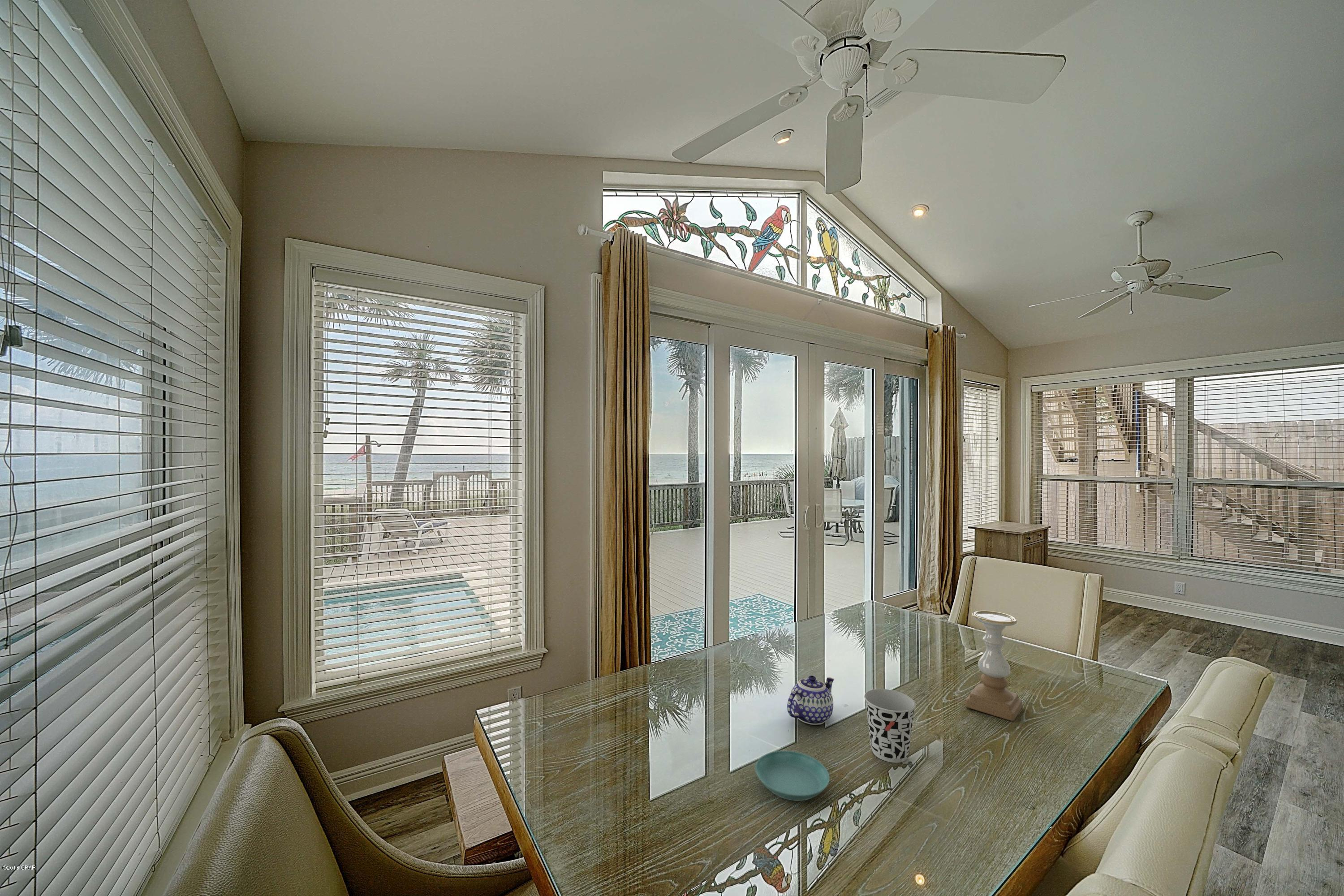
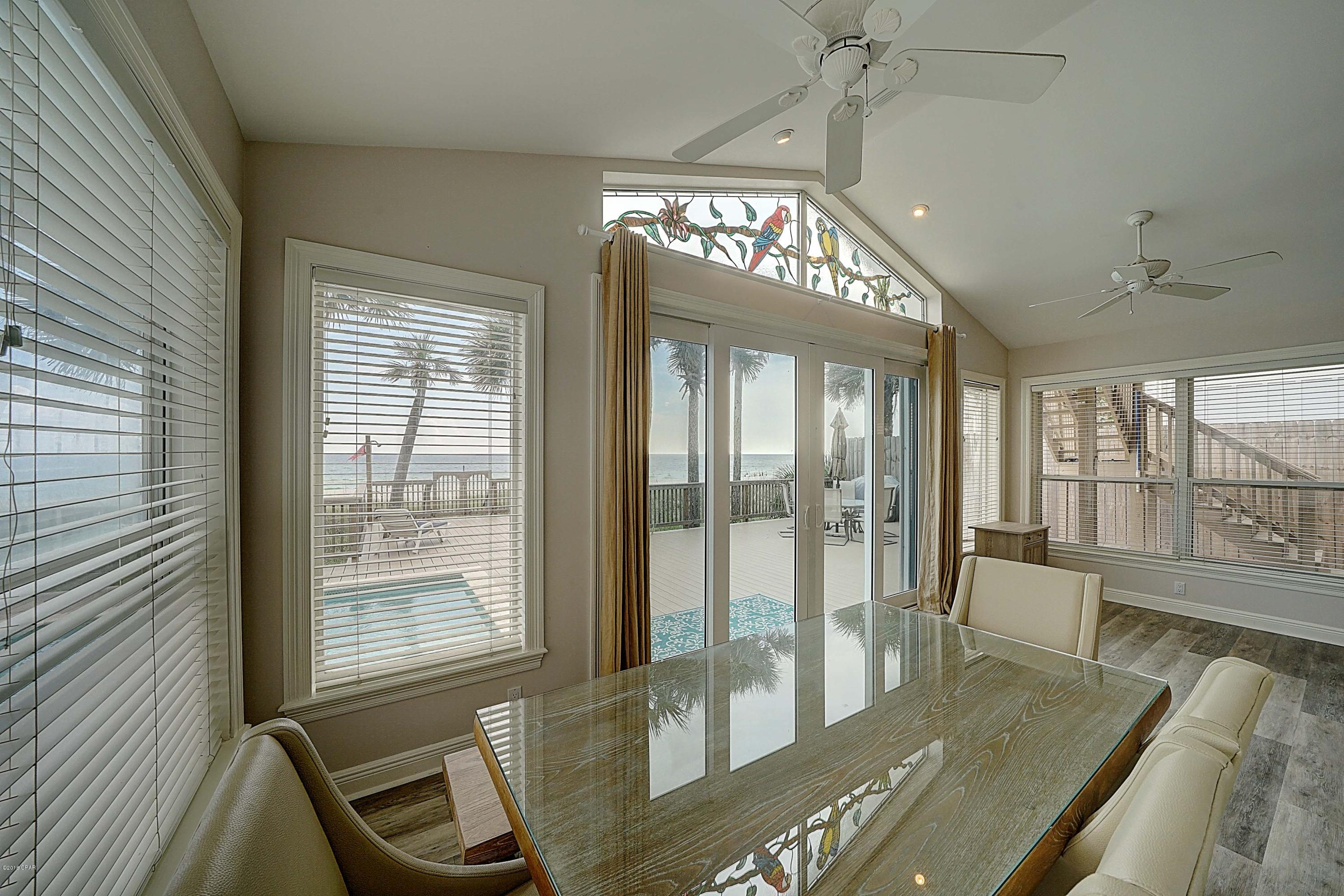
- teapot [787,675,835,725]
- candle holder [965,610,1023,722]
- saucer [755,750,830,801]
- cup [864,689,916,763]
